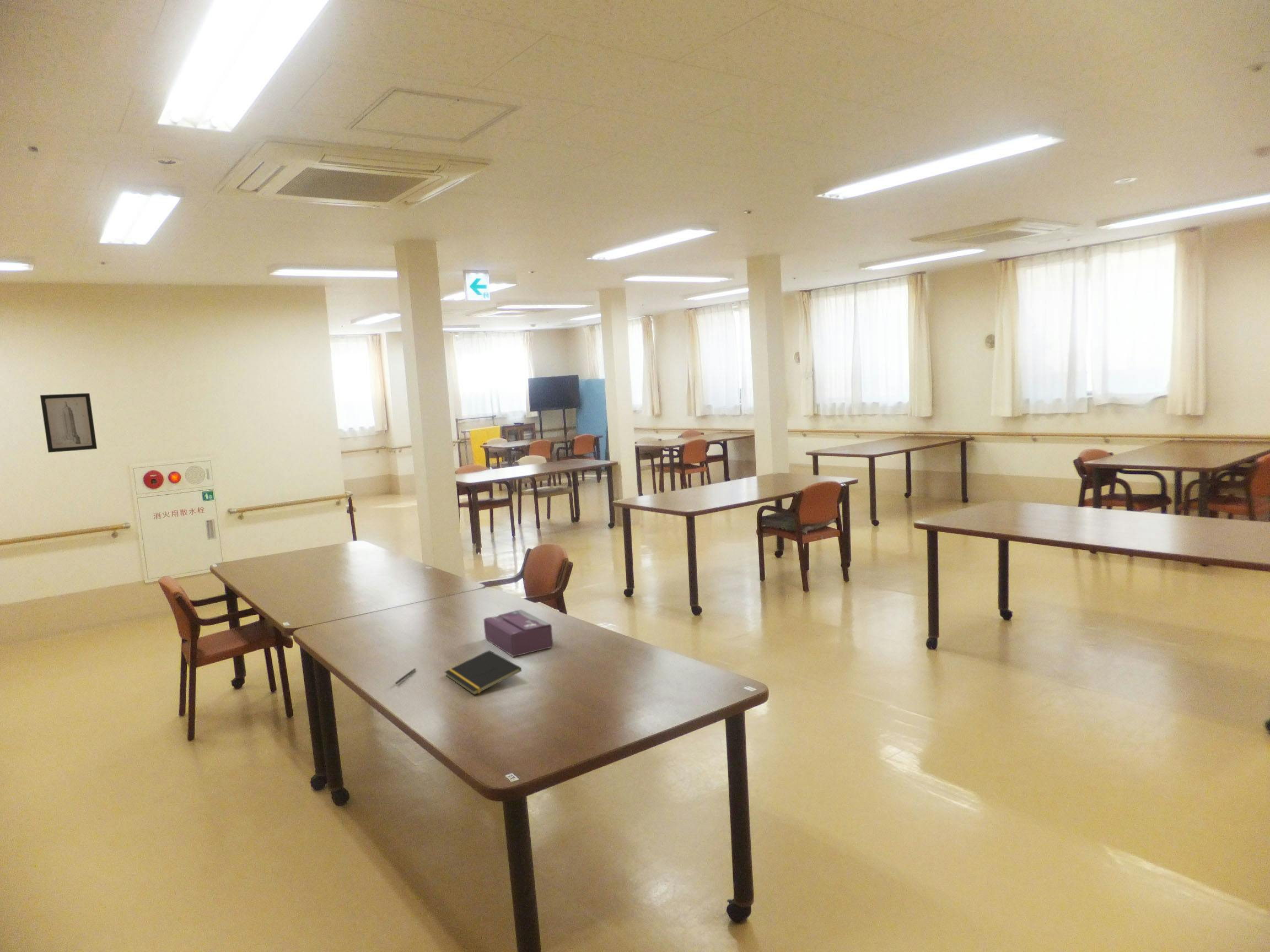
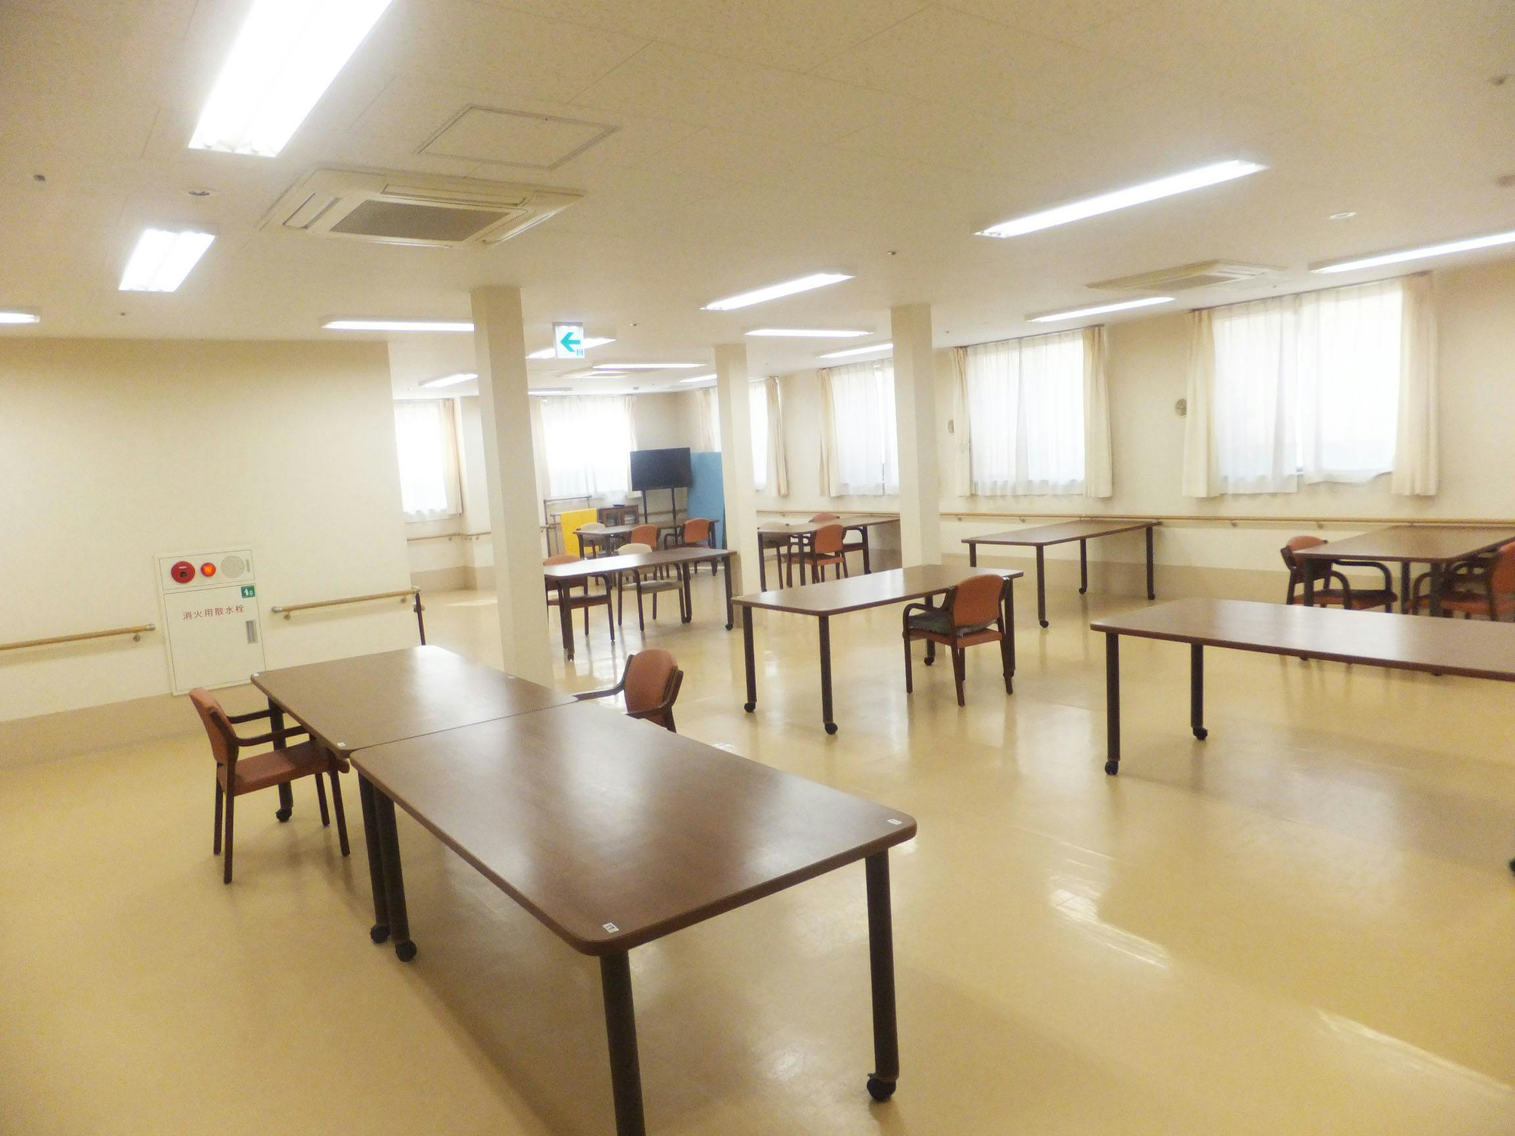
- pen [395,668,417,685]
- wall art [40,393,98,453]
- notepad [444,650,522,696]
- tissue box [483,609,553,657]
